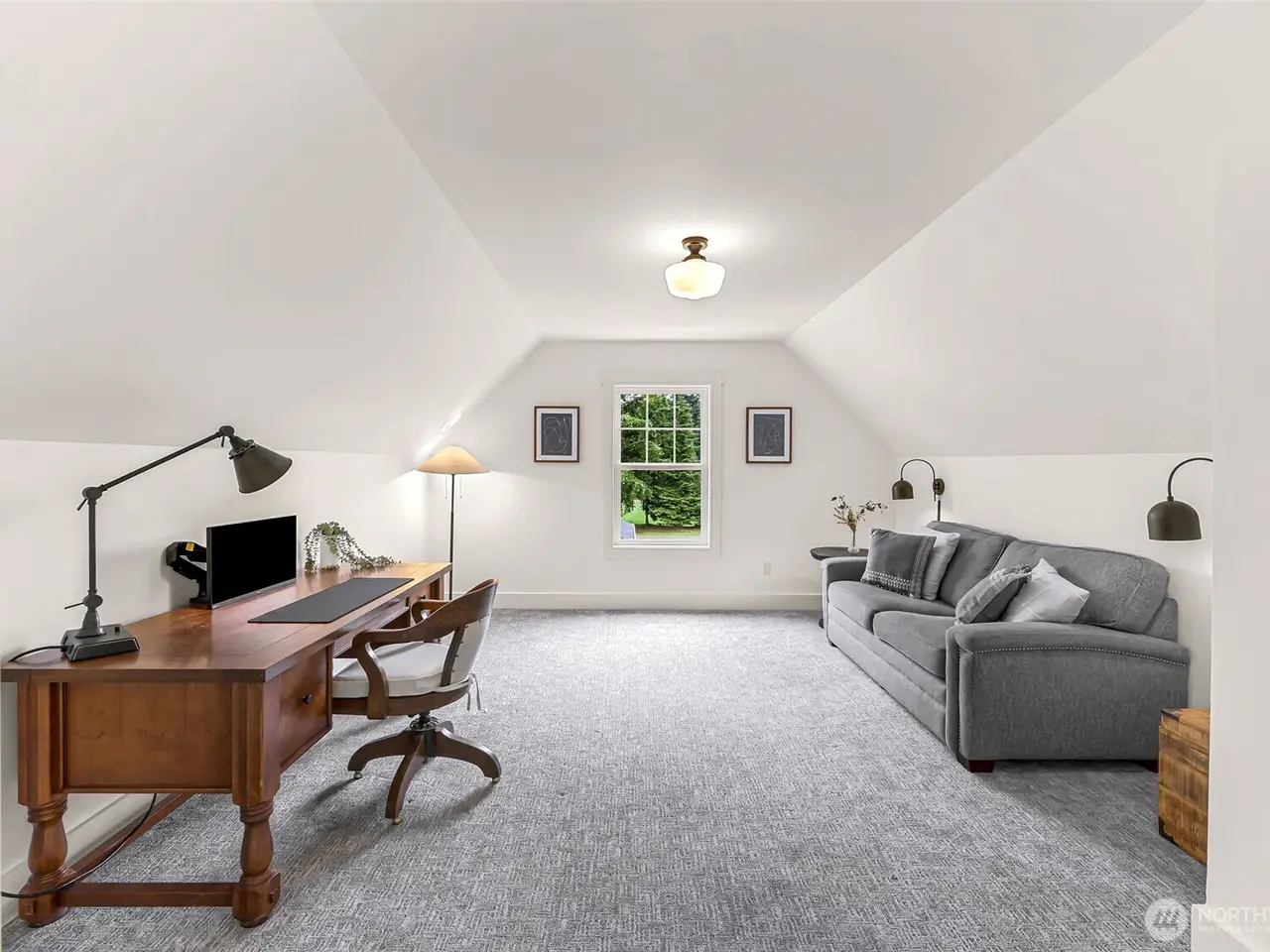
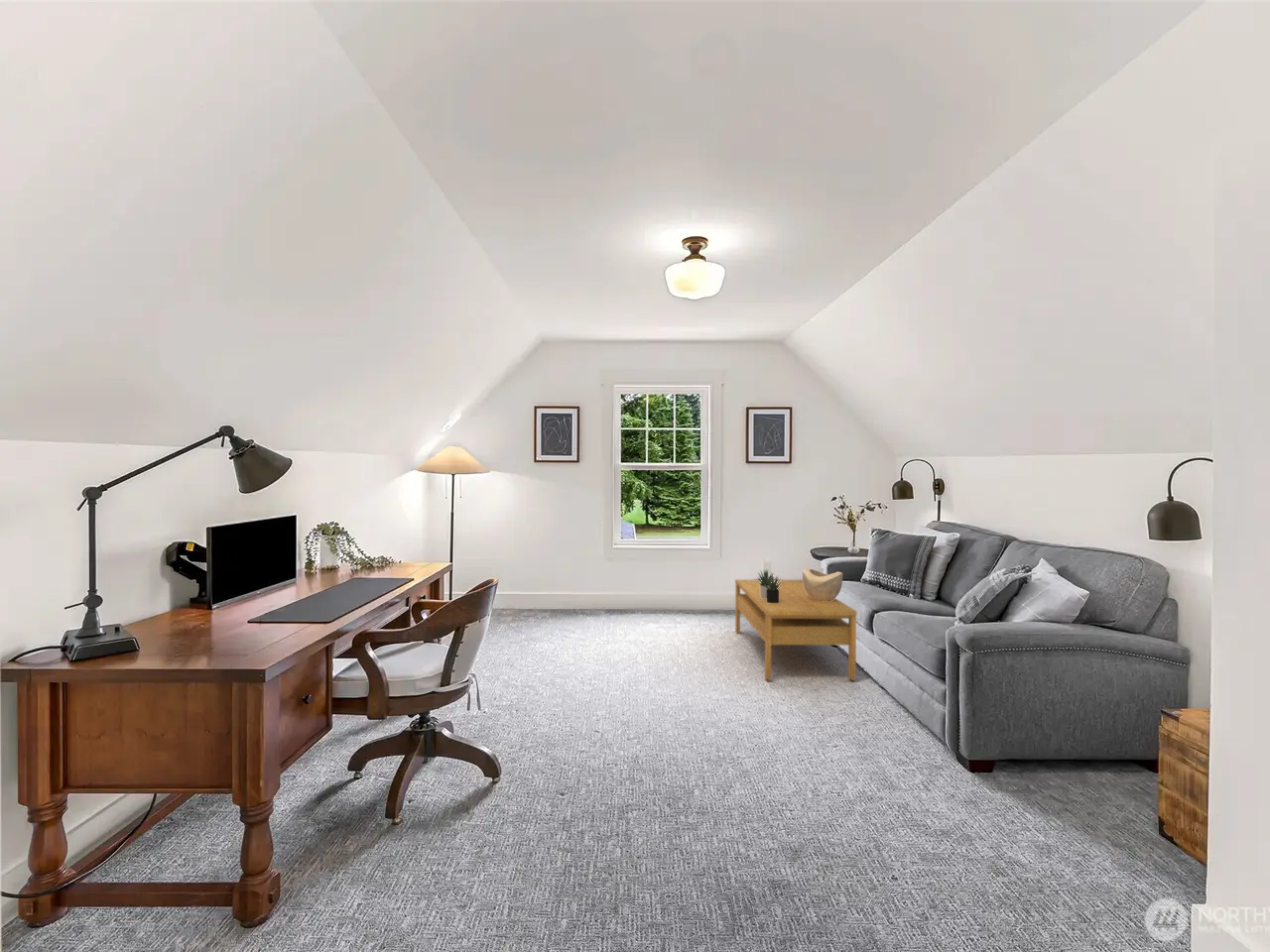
+ decorative bowl [802,568,843,601]
+ coffee table [734,578,857,681]
+ succulent plant [753,568,783,603]
